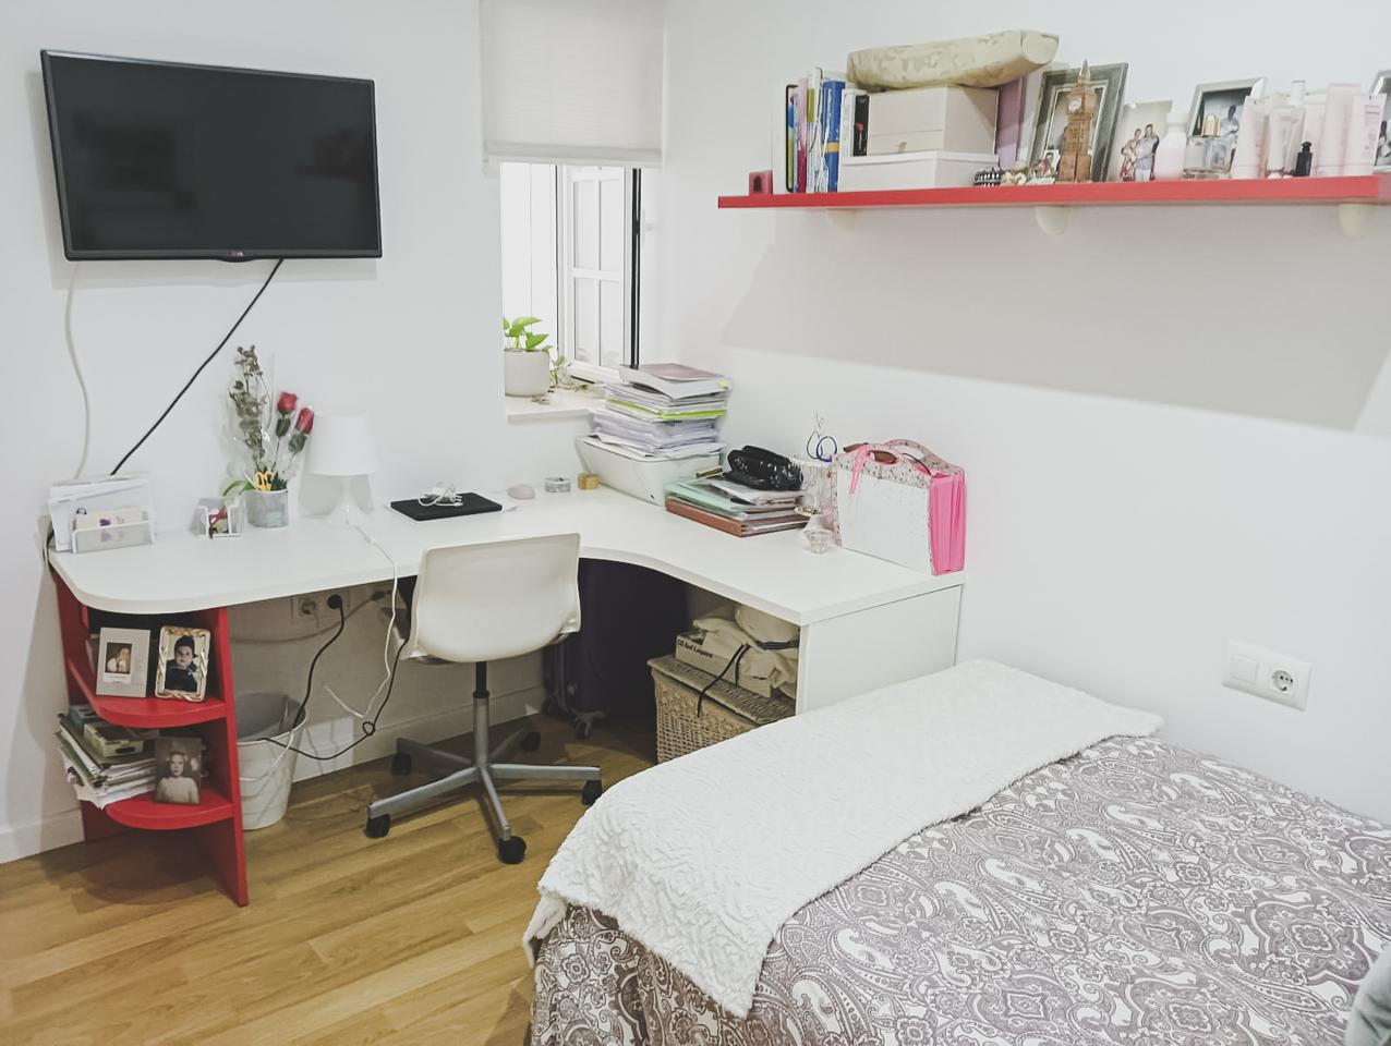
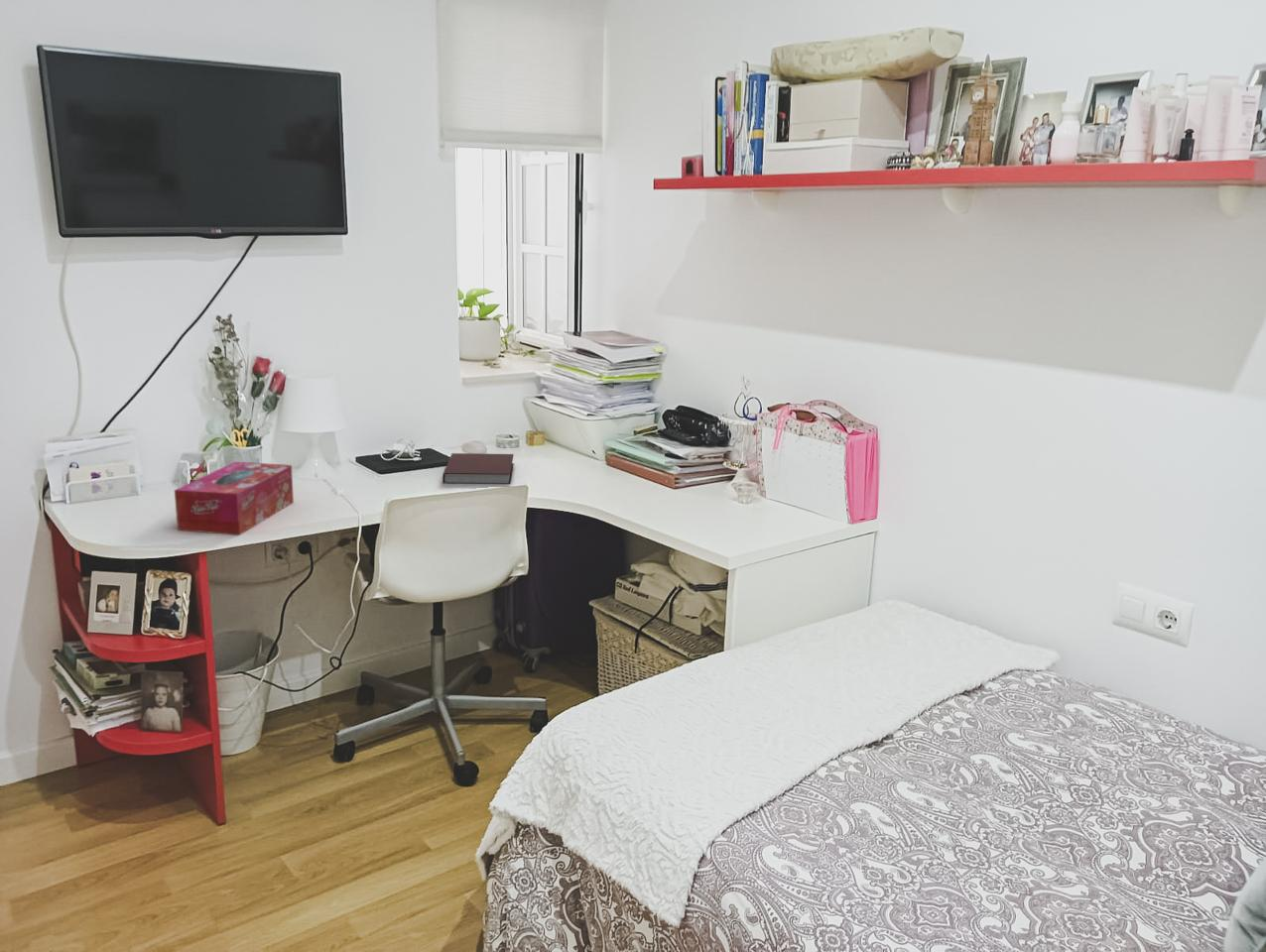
+ tissue box [174,461,295,536]
+ notebook [442,452,515,485]
